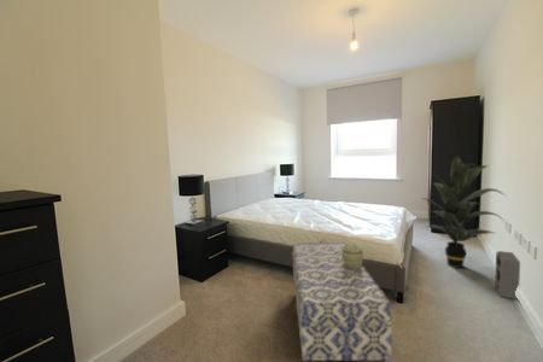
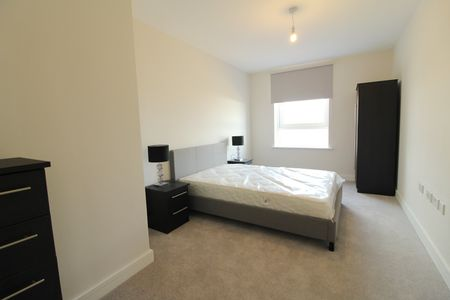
- indoor plant [420,156,507,269]
- speaker [494,250,521,300]
- bench [291,241,393,362]
- decorative box [341,240,364,272]
